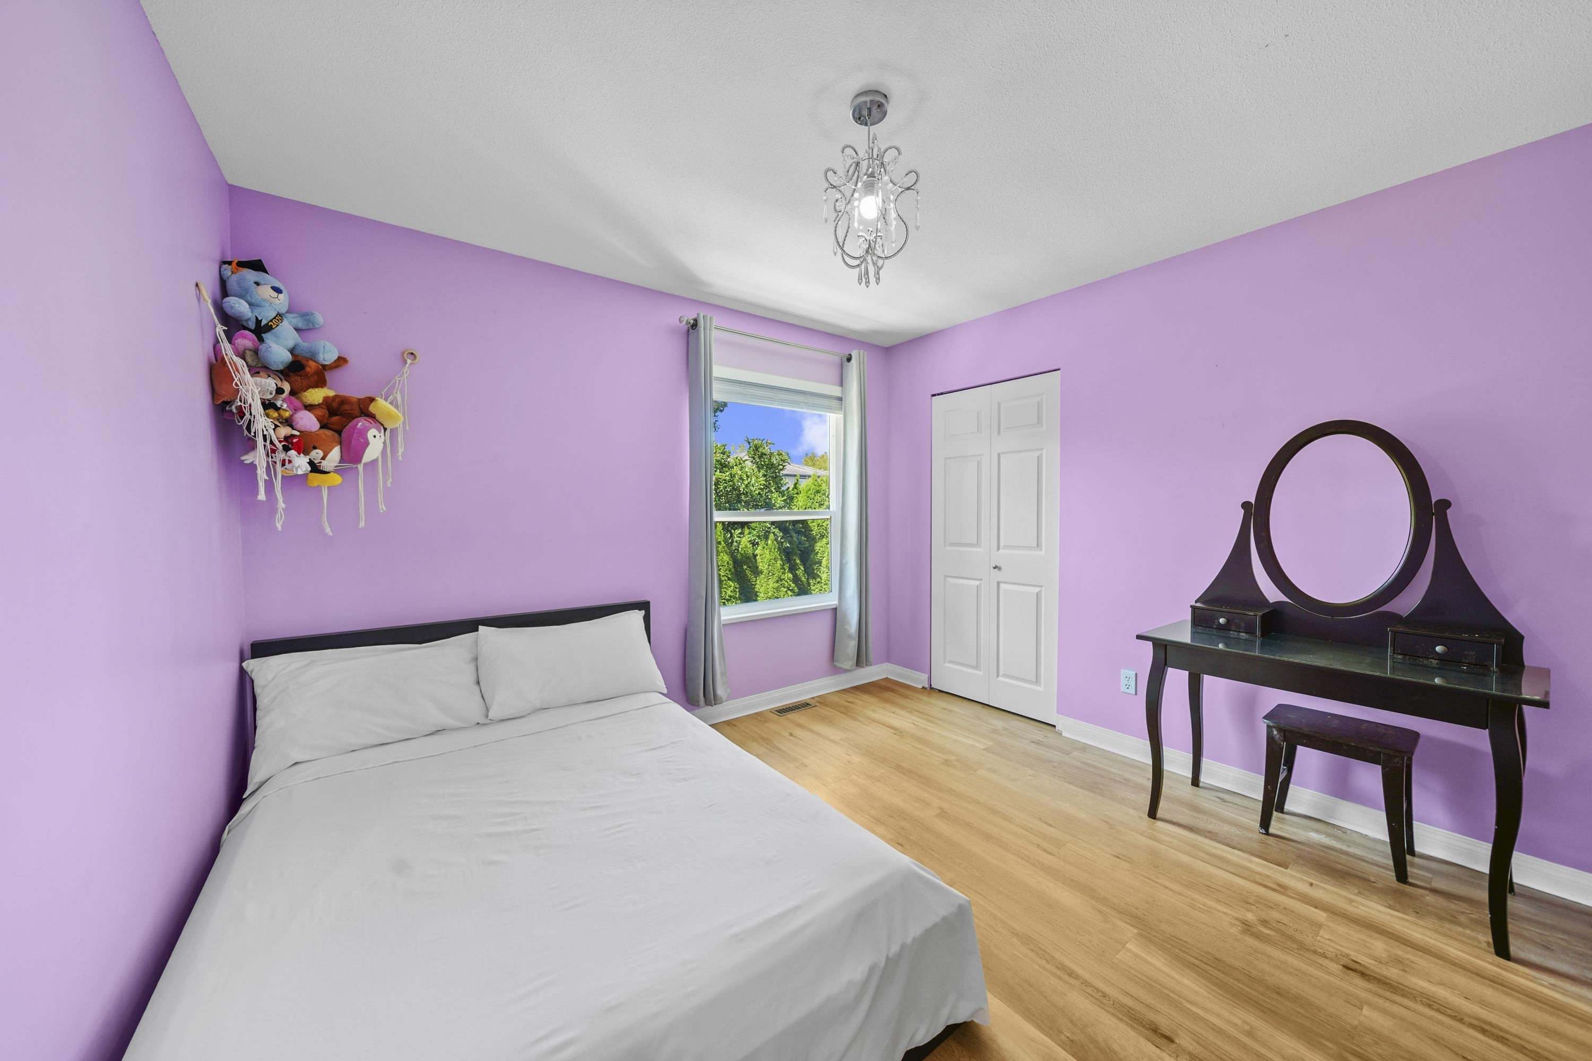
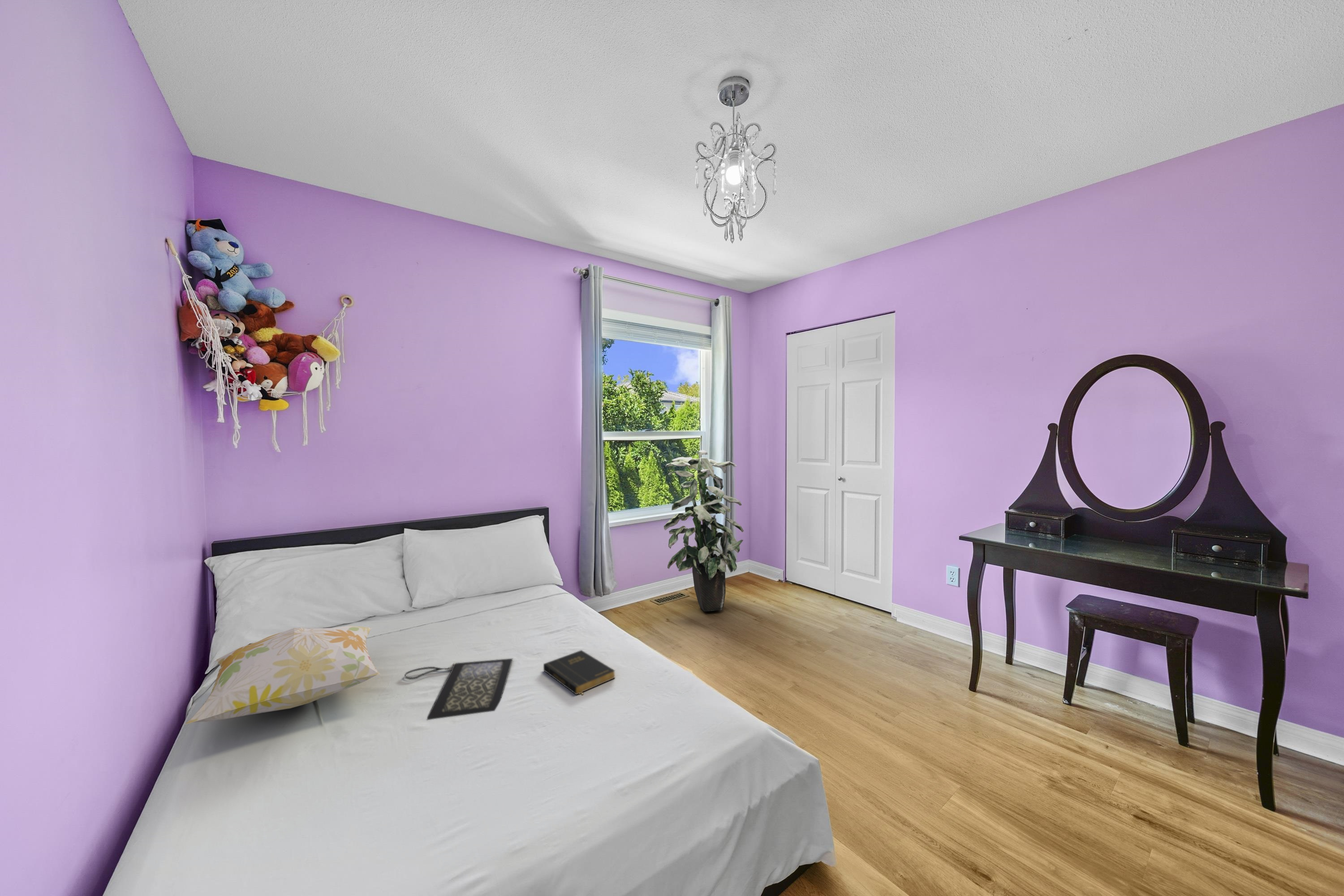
+ decorative pillow [185,625,380,725]
+ book [543,650,616,695]
+ clutch bag [405,658,513,721]
+ indoor plant [663,450,744,612]
